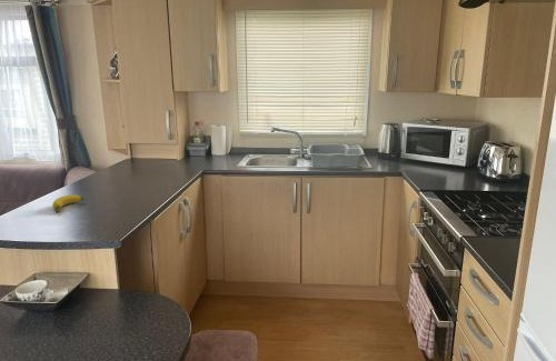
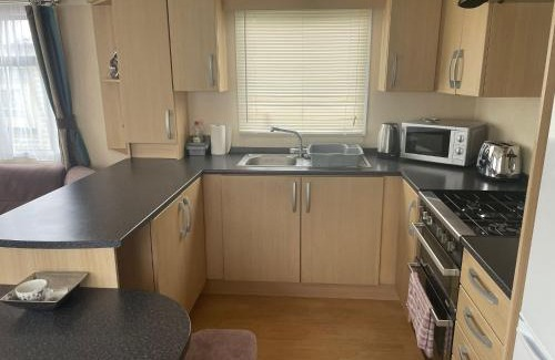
- banana [51,194,85,214]
